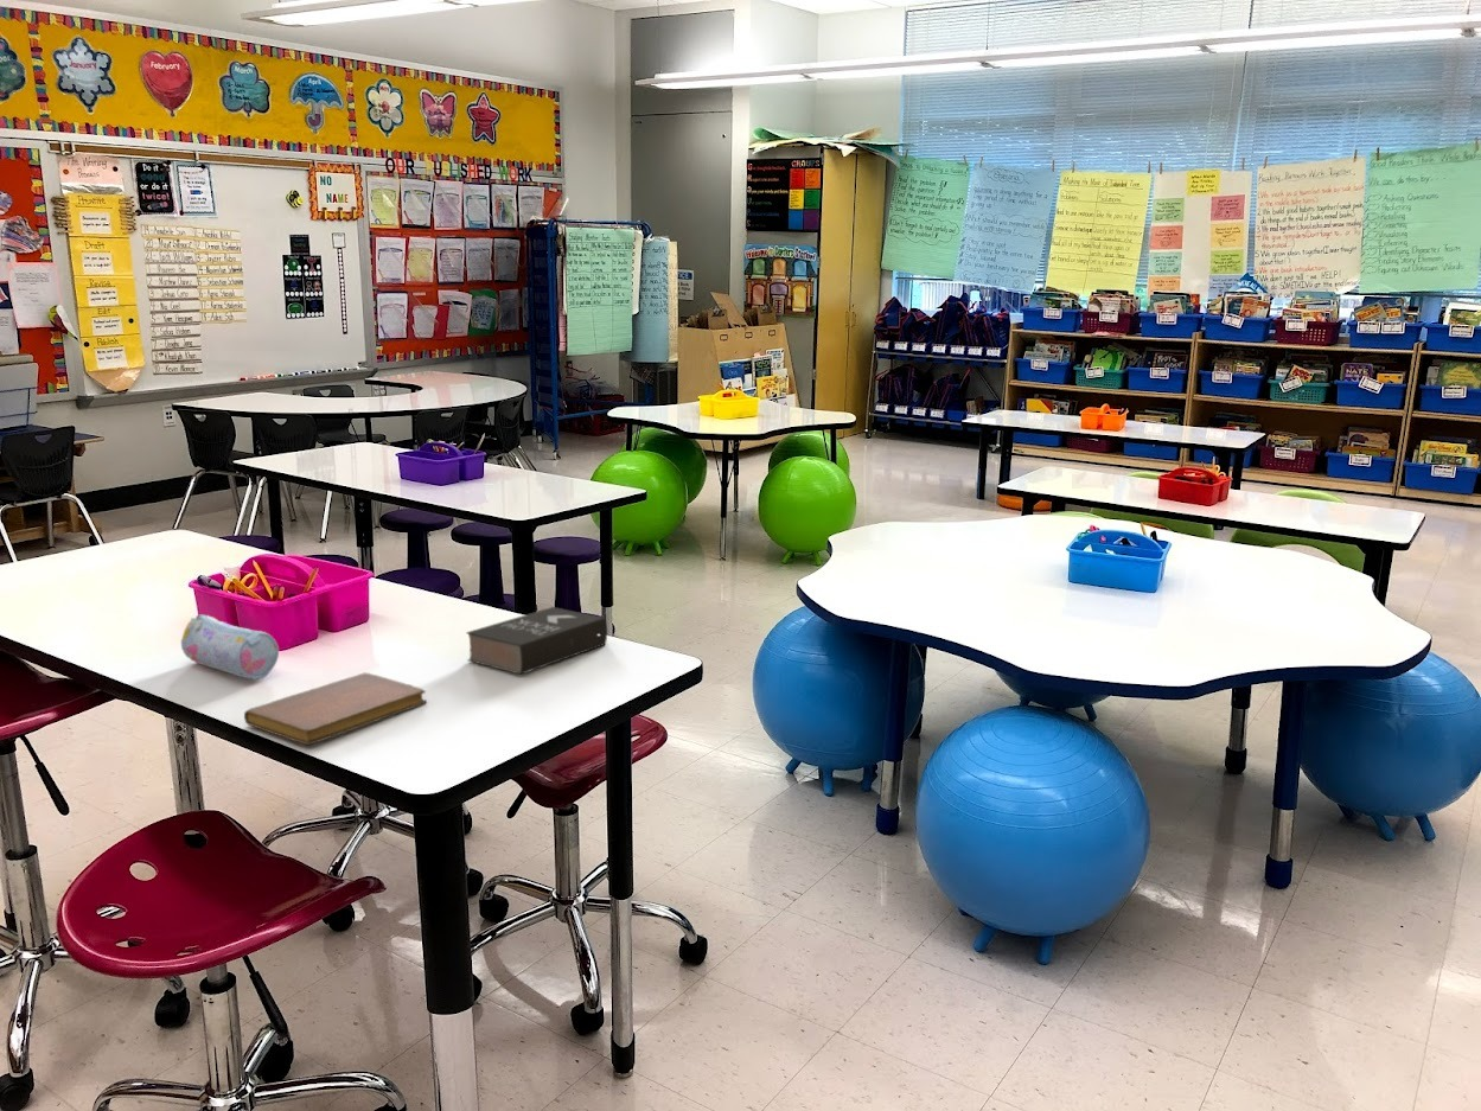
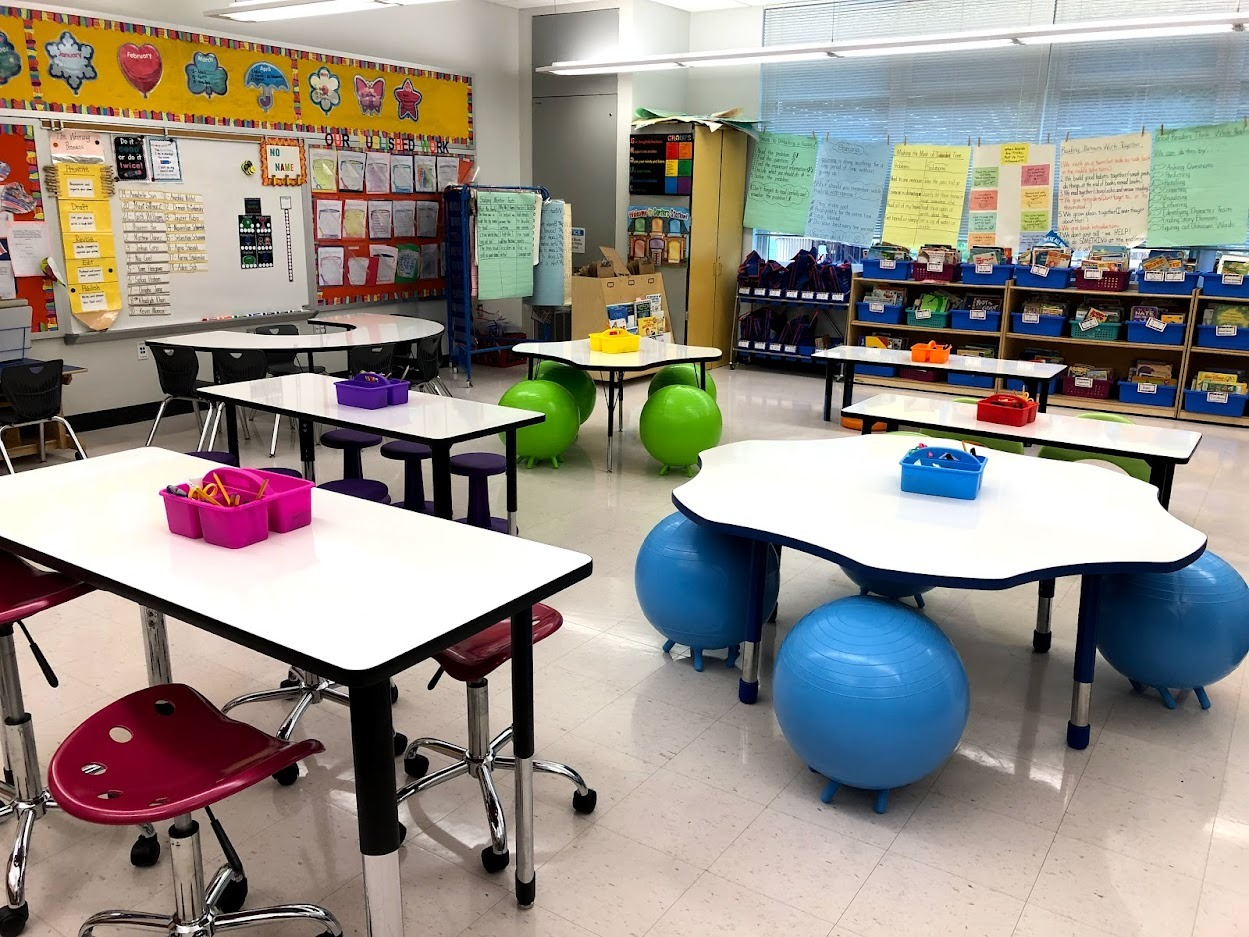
- notebook [243,671,428,746]
- pencil case [180,613,280,681]
- book [465,606,608,676]
